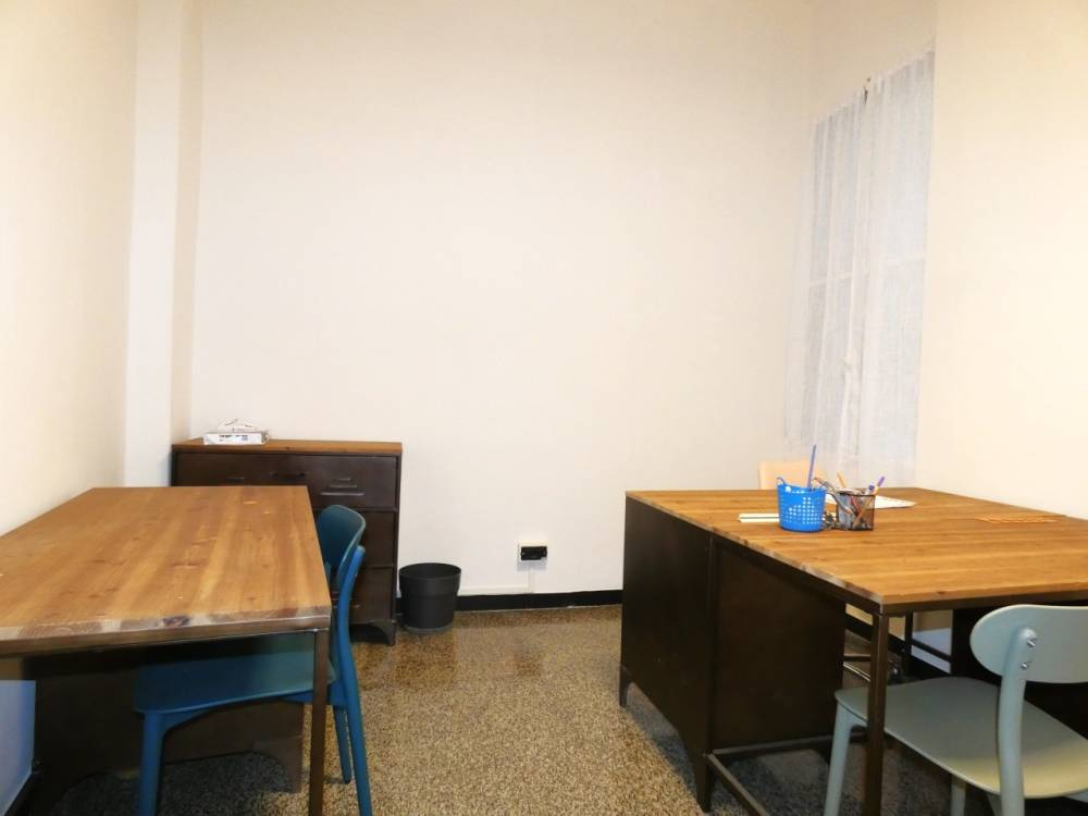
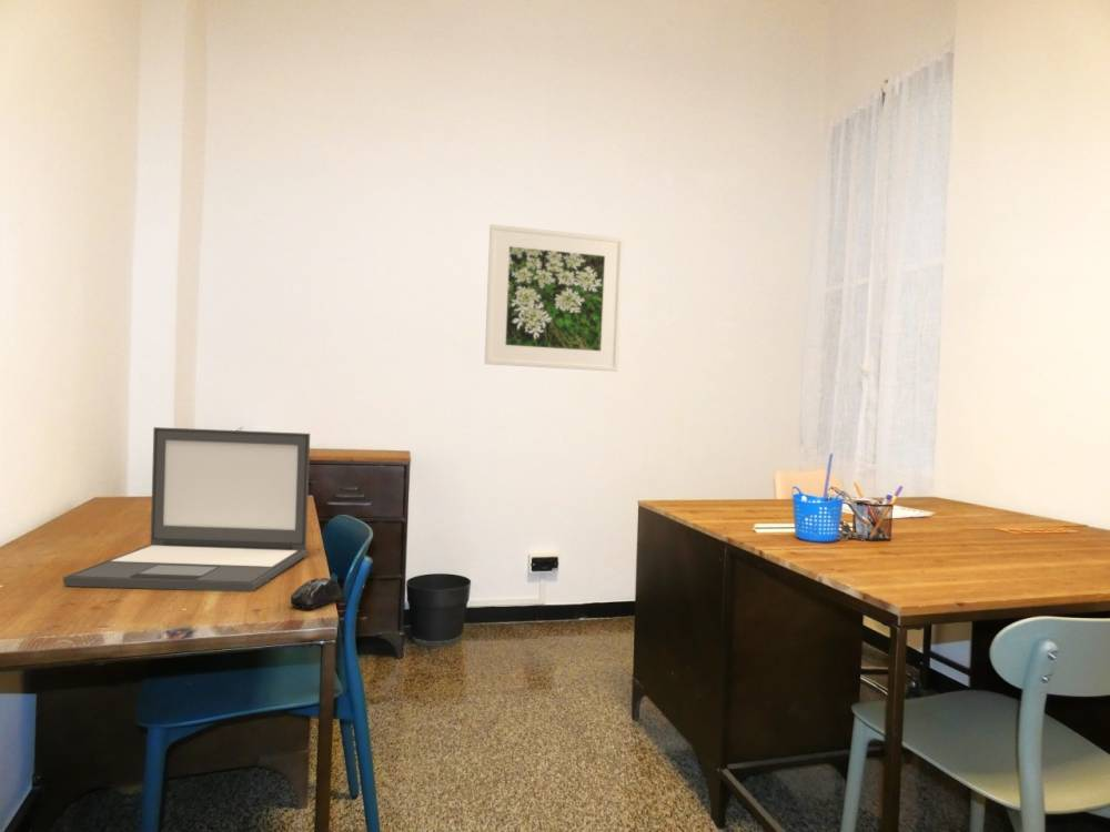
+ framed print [484,223,625,373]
+ laptop [62,426,311,592]
+ computer mouse [290,577,344,610]
